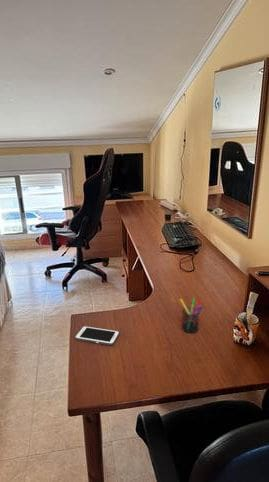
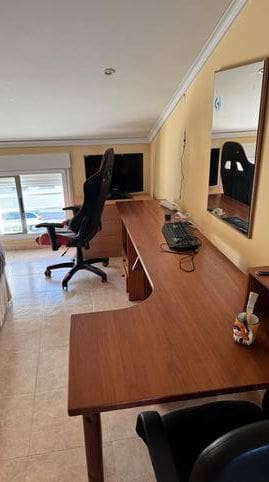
- cell phone [74,325,121,346]
- pen holder [179,297,203,334]
